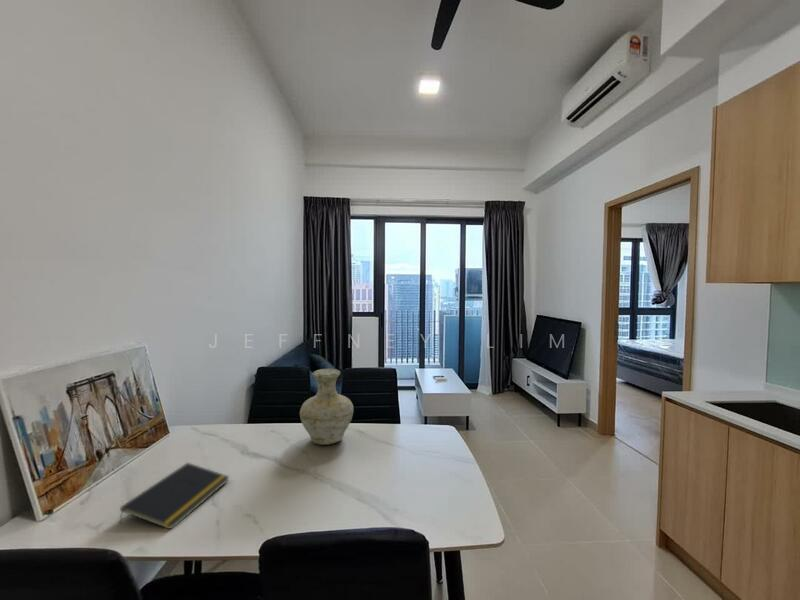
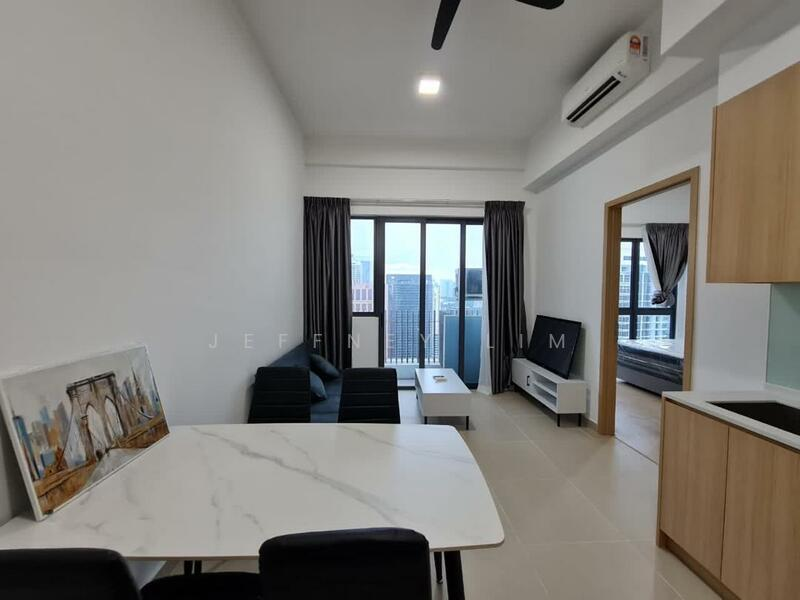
- vase [299,368,355,446]
- notepad [118,462,231,530]
